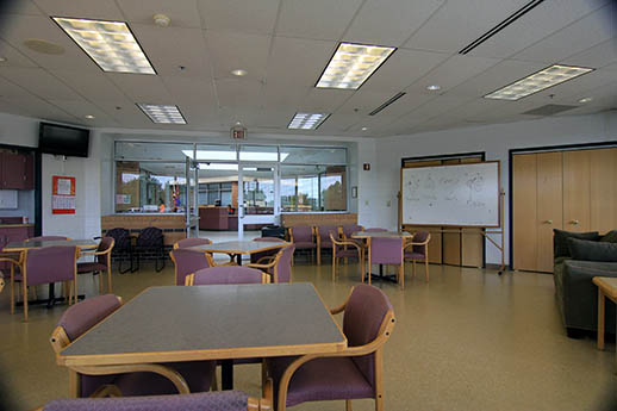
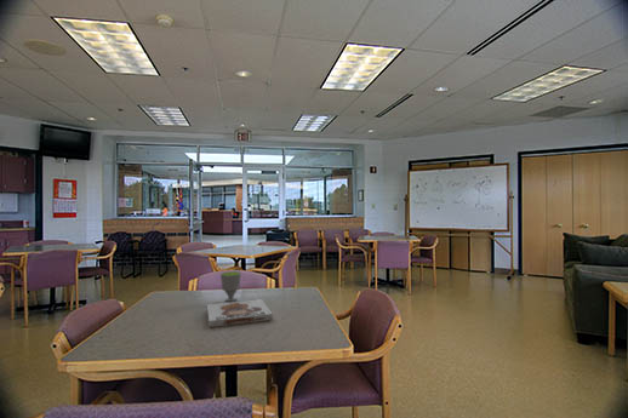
+ cup [219,270,242,303]
+ board game [206,298,274,328]
